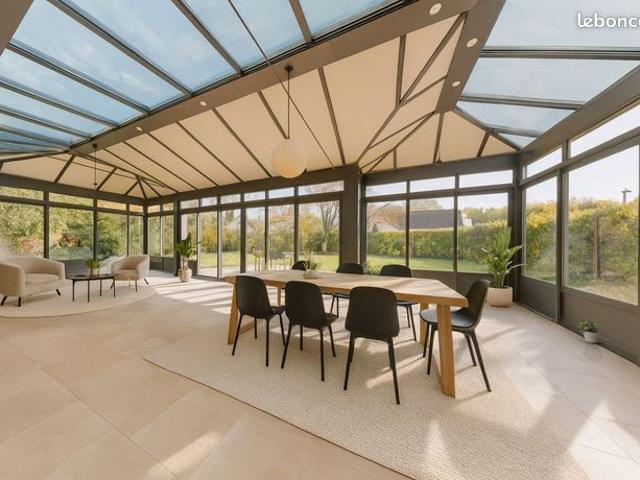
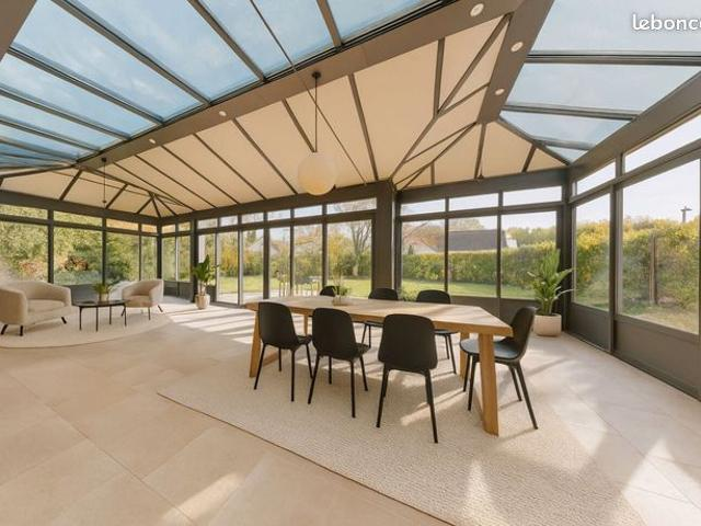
- potted plant [576,320,601,344]
